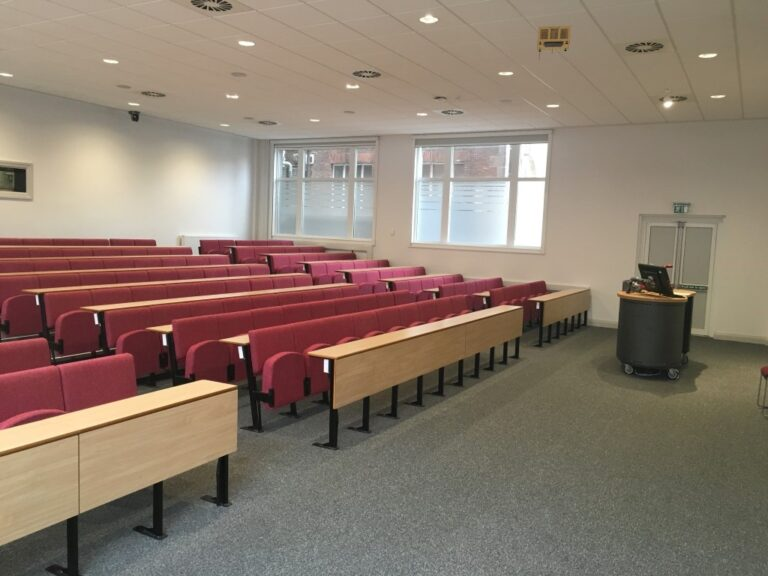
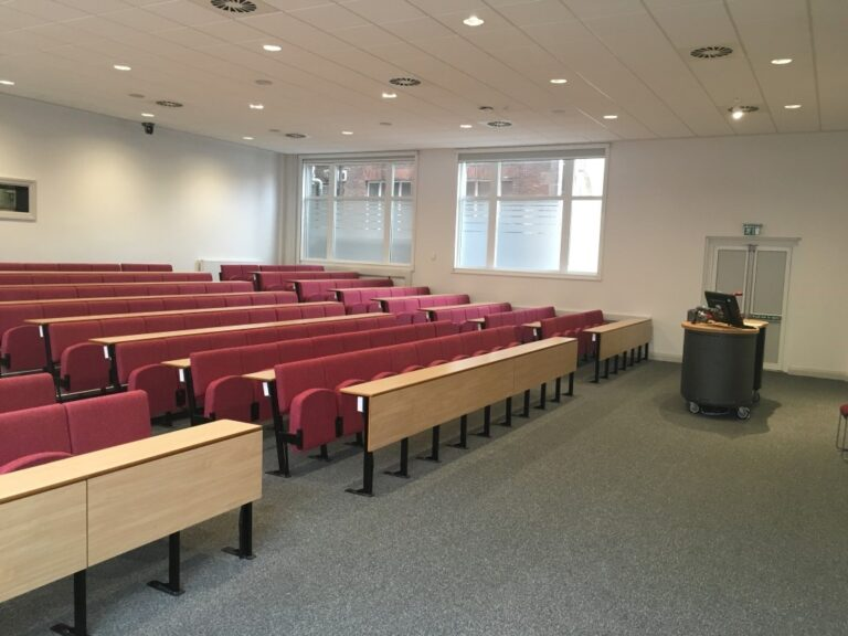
- projector [536,25,572,61]
